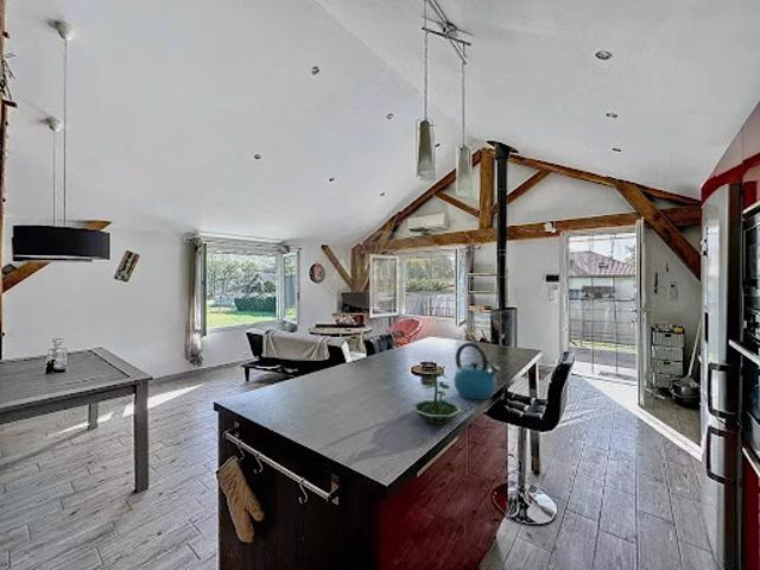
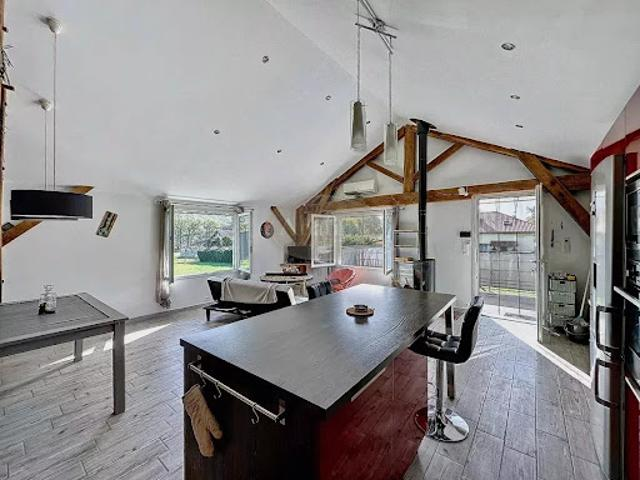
- kettle [454,341,501,400]
- terrarium [411,369,463,425]
